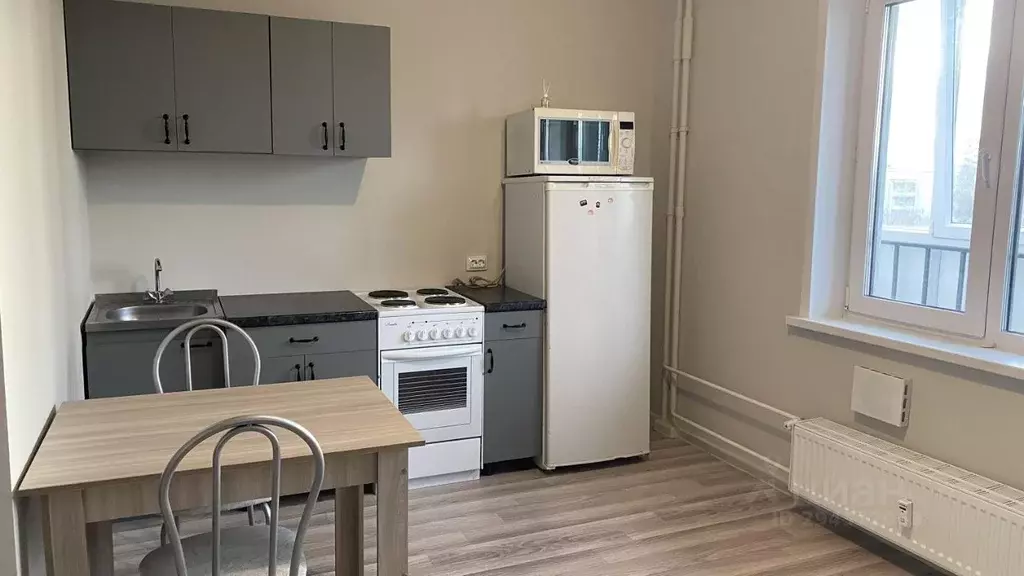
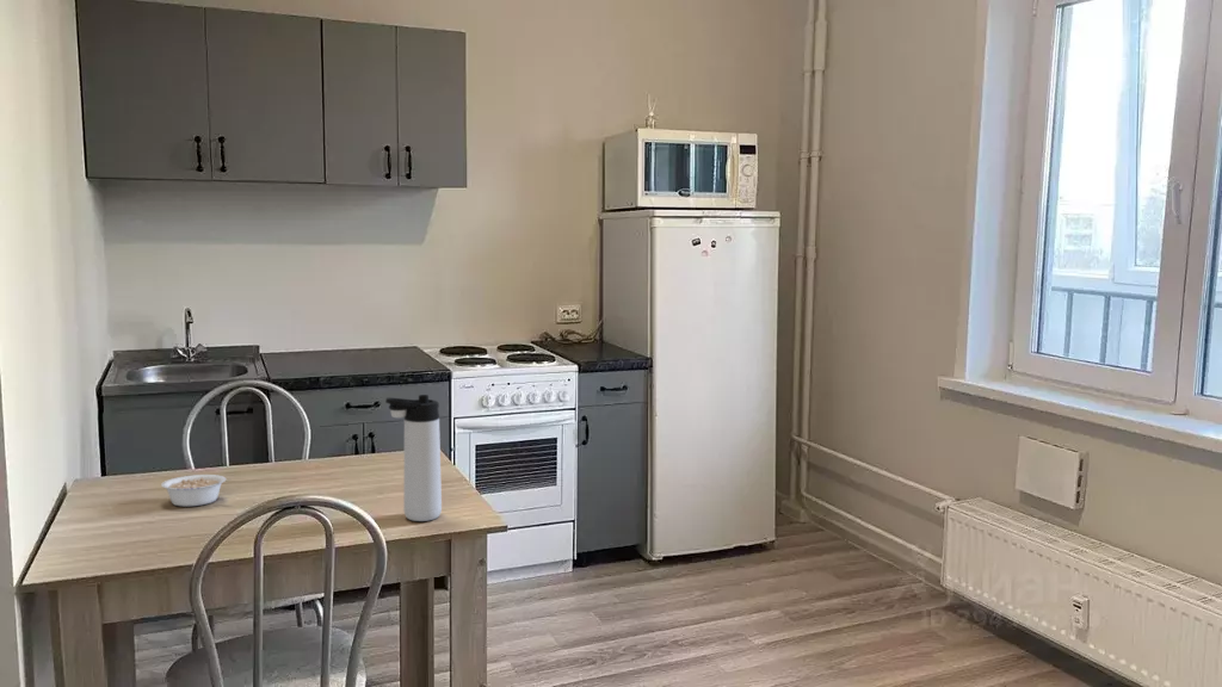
+ thermos bottle [384,394,443,522]
+ legume [160,474,232,508]
